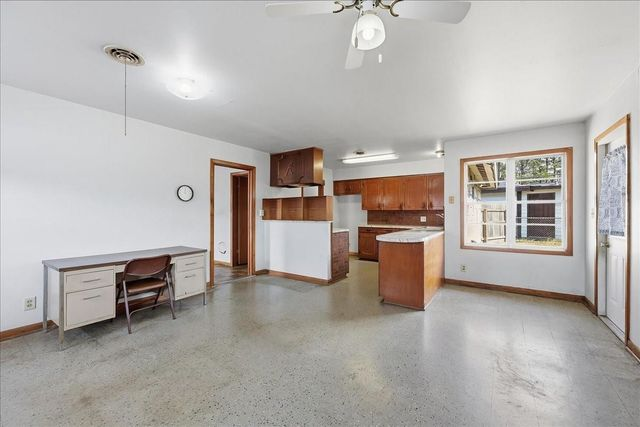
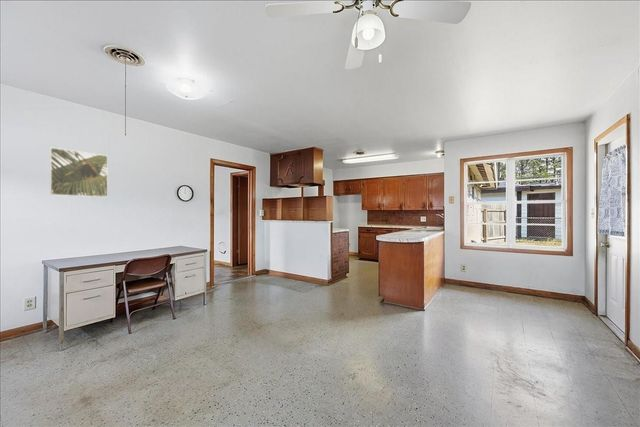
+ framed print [49,146,109,198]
